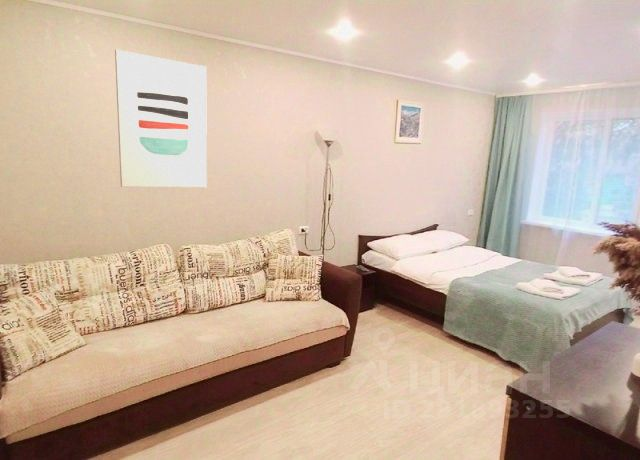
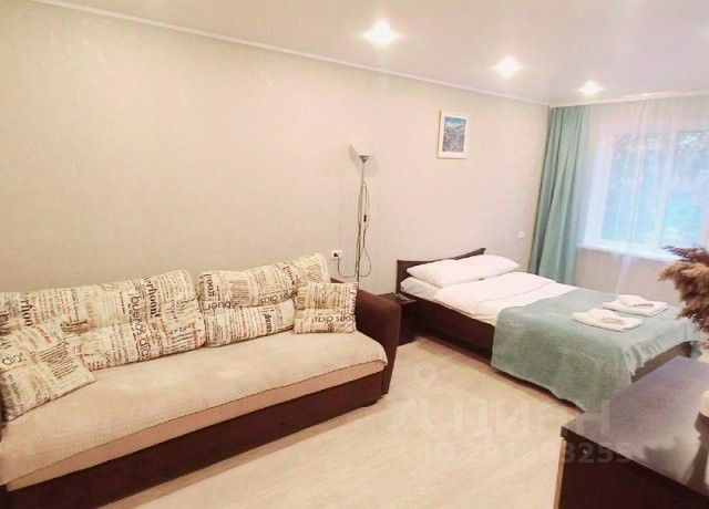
- wall art [114,49,208,188]
